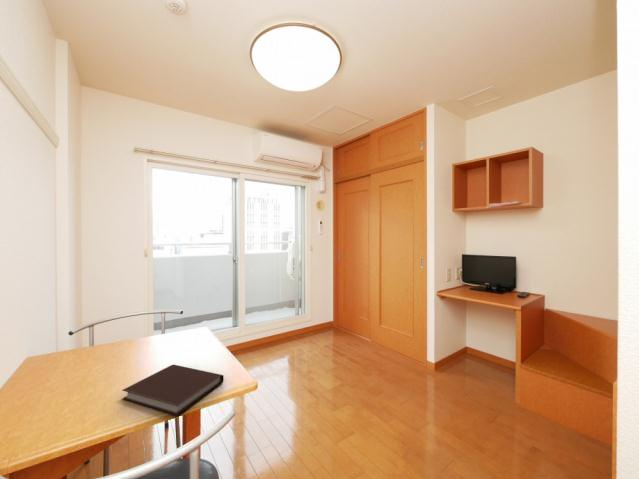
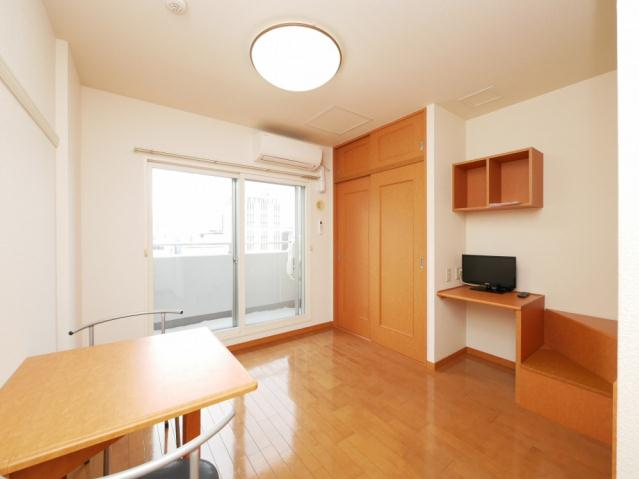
- notebook [121,364,225,417]
